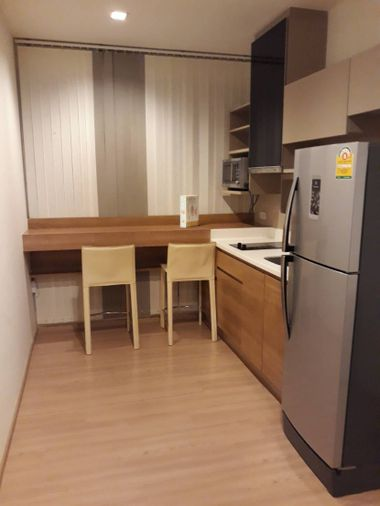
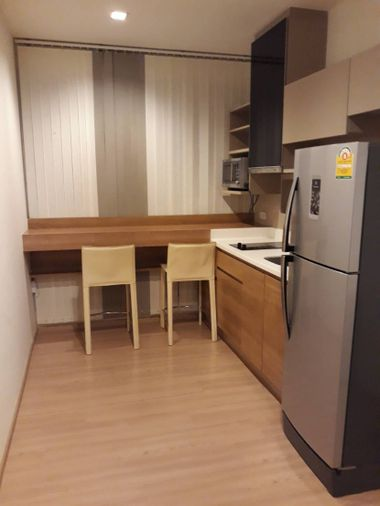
- cereal box [179,194,199,229]
